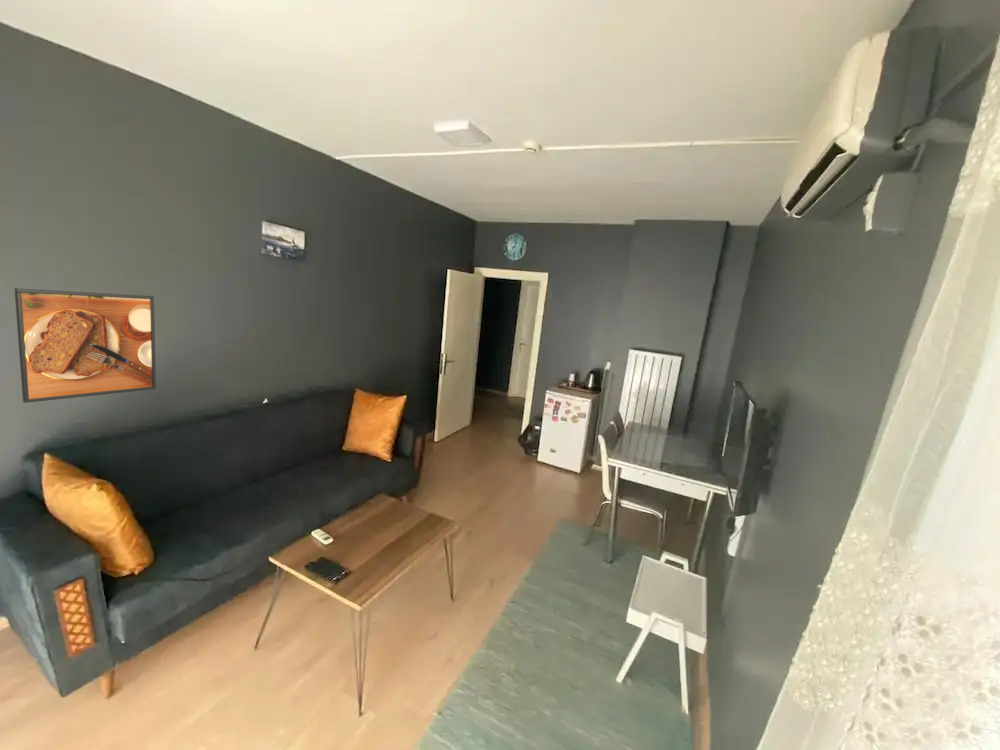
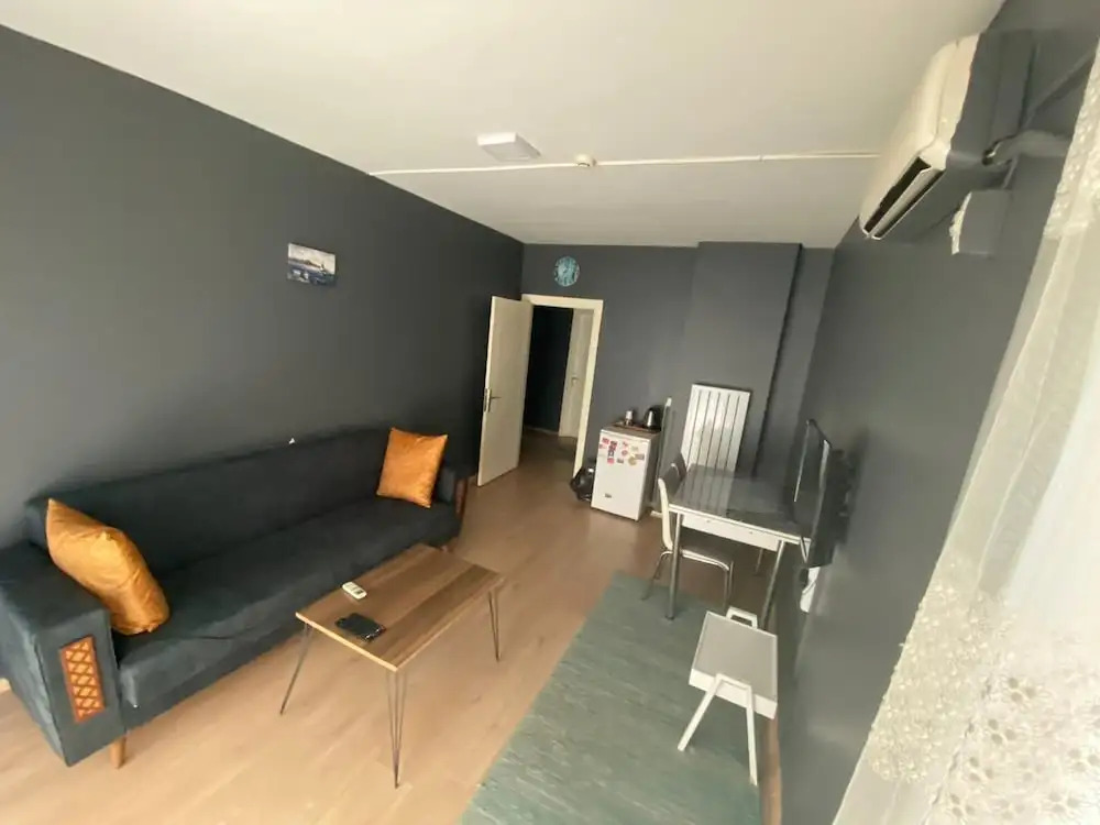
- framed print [14,287,157,404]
